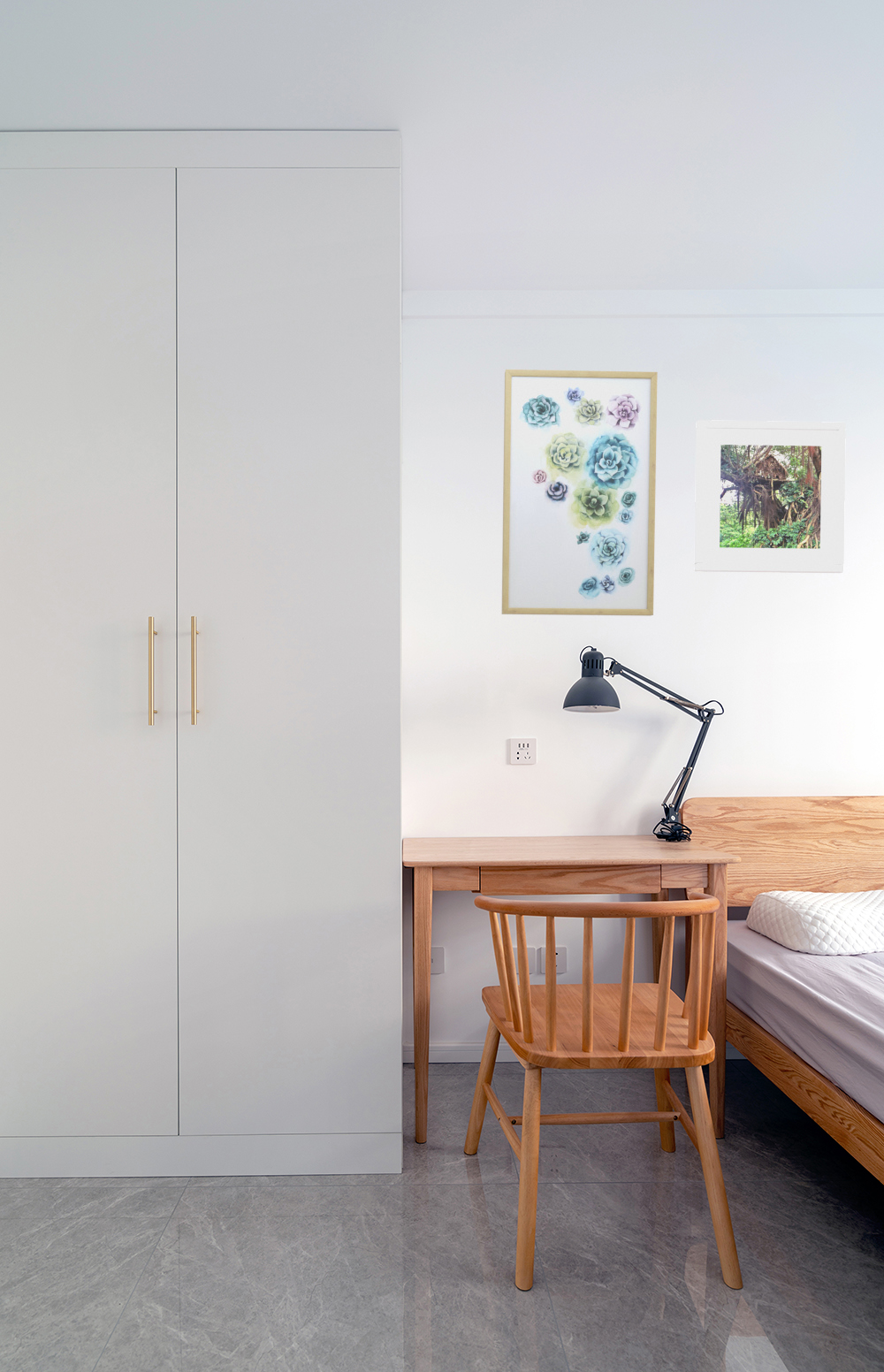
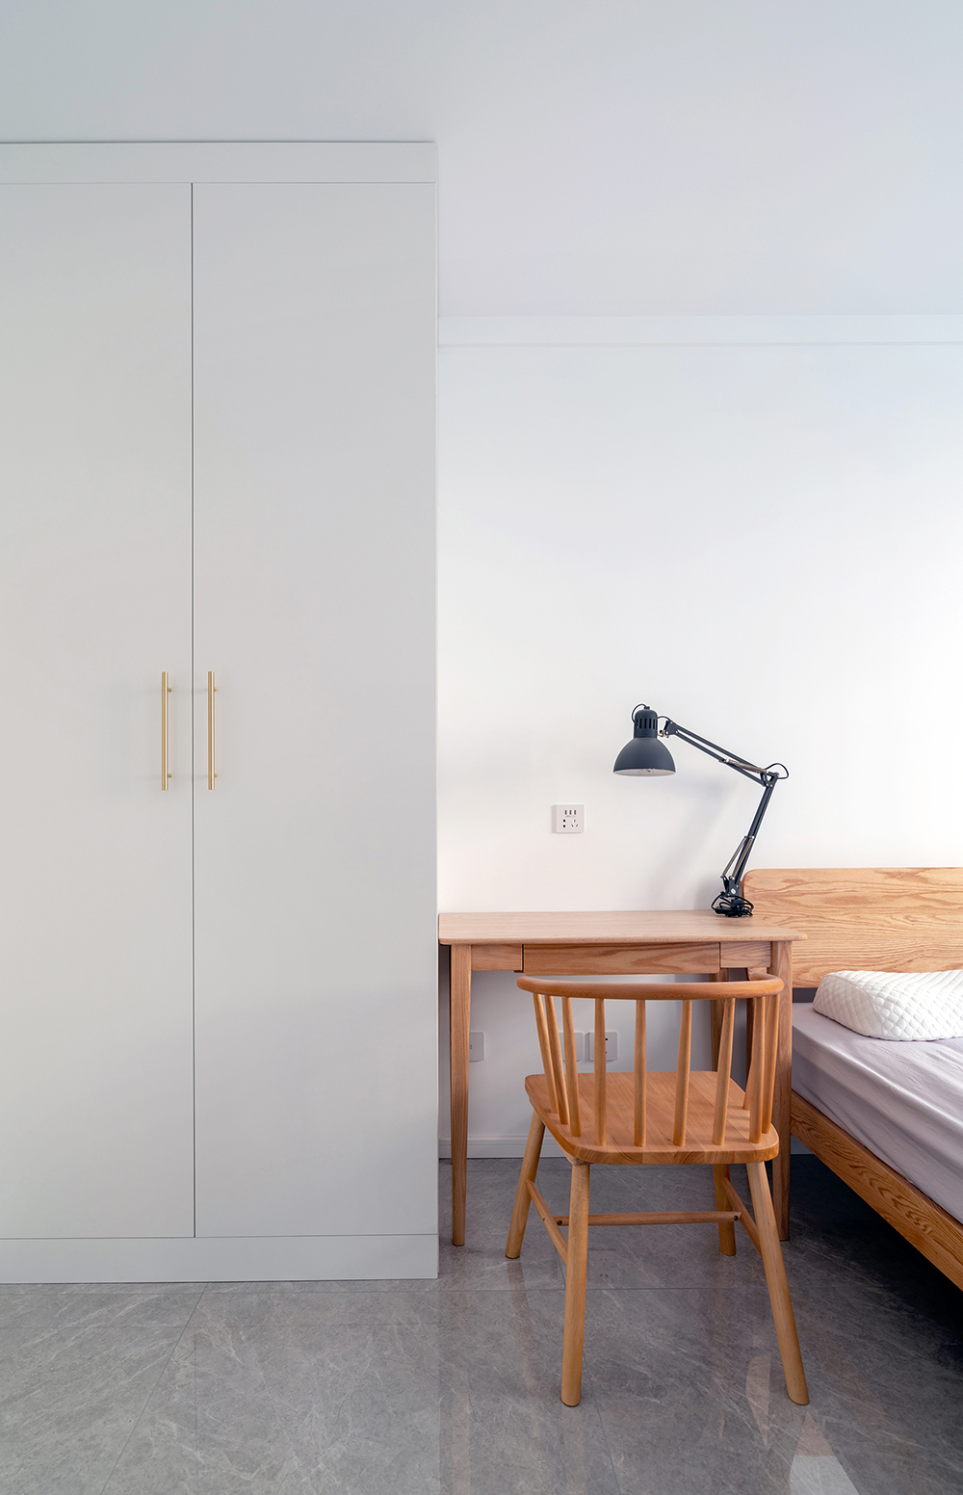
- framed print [694,419,847,574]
- wall art [501,369,659,617]
